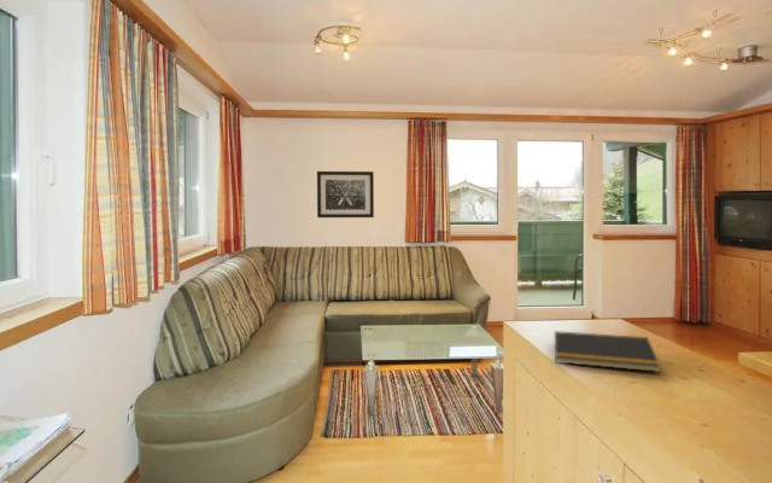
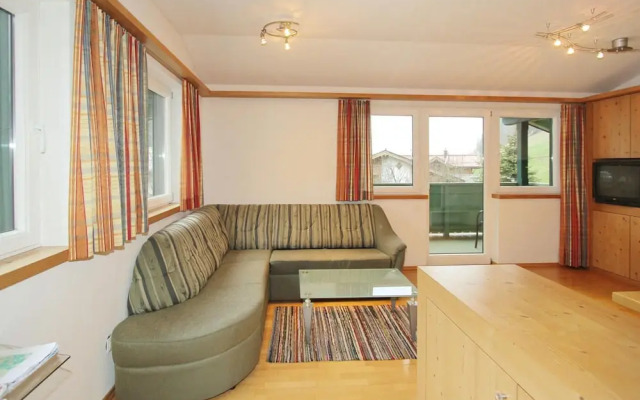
- notepad [551,330,662,373]
- wall art [316,170,375,219]
